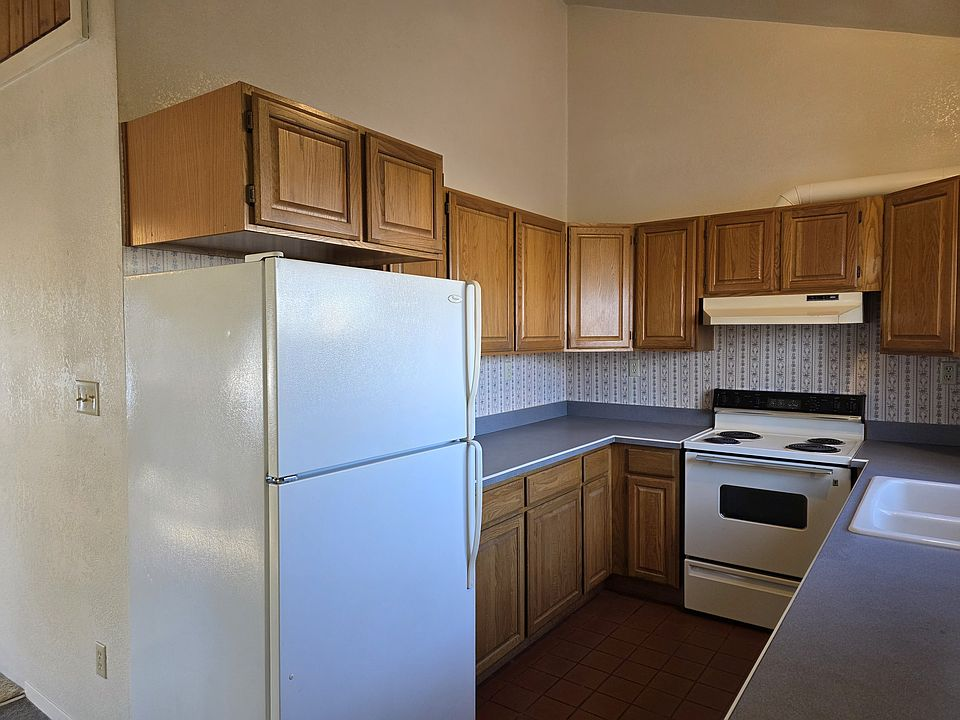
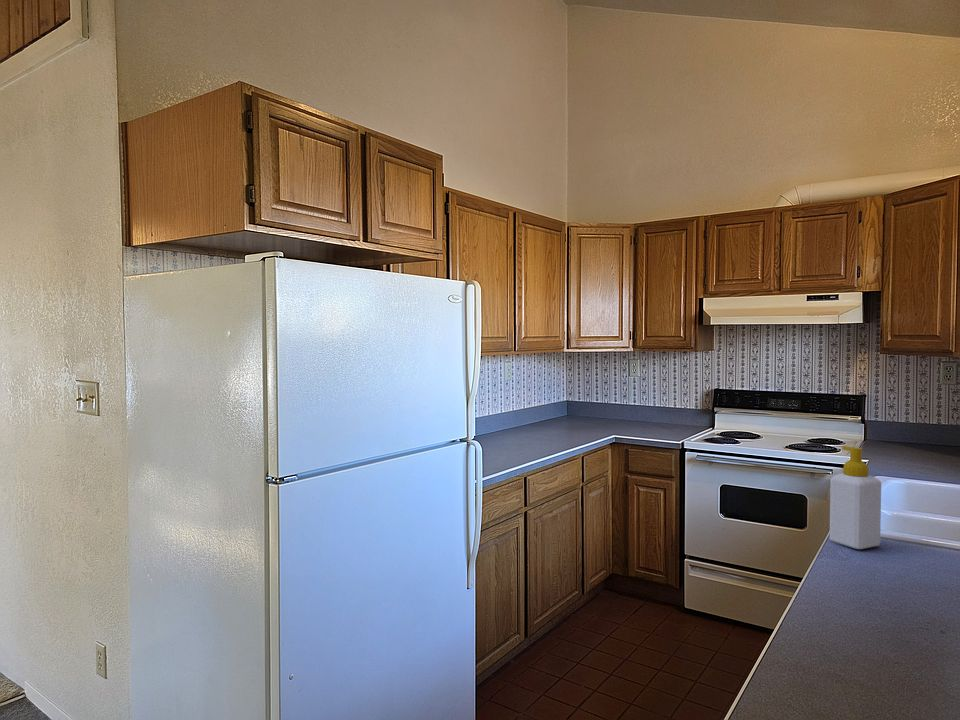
+ soap bottle [829,445,882,550]
